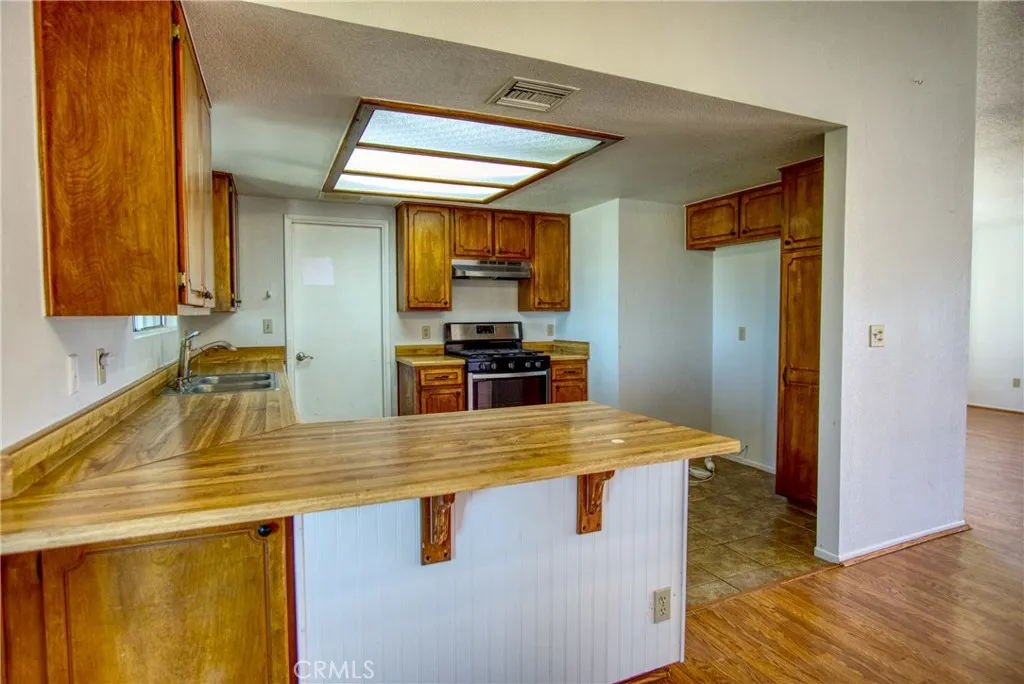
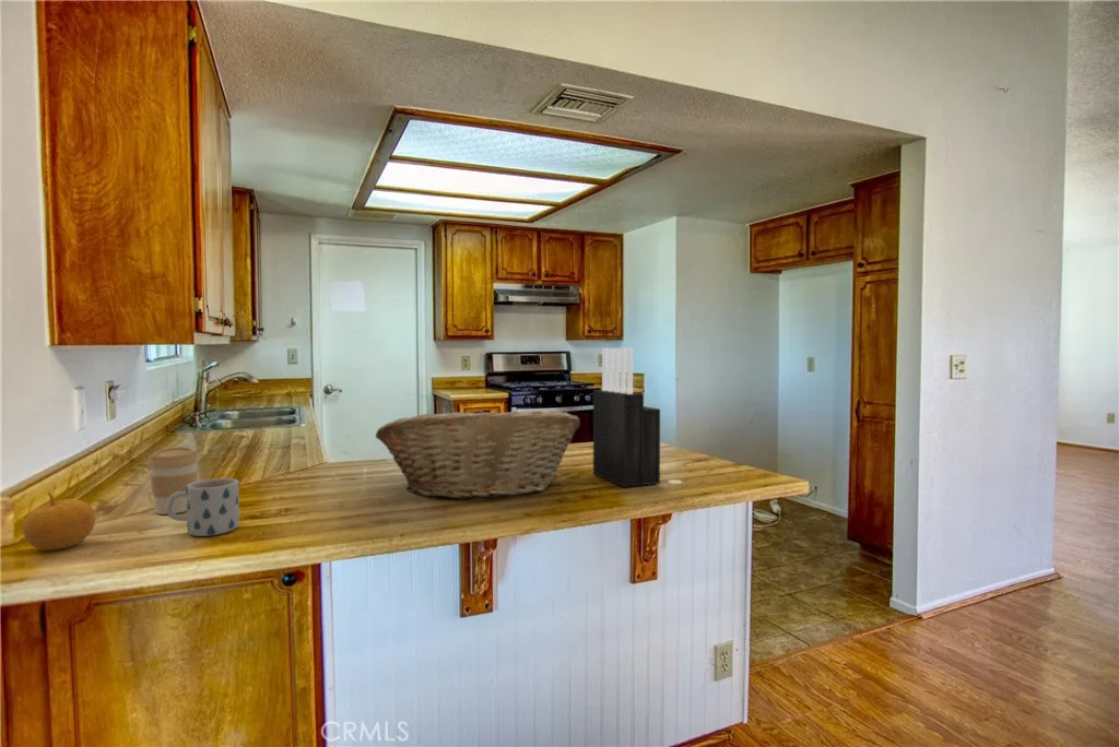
+ mug [166,477,240,537]
+ coffee cup [146,446,201,515]
+ fruit basket [375,410,581,500]
+ knife block [592,346,661,488]
+ fruit [22,491,96,552]
